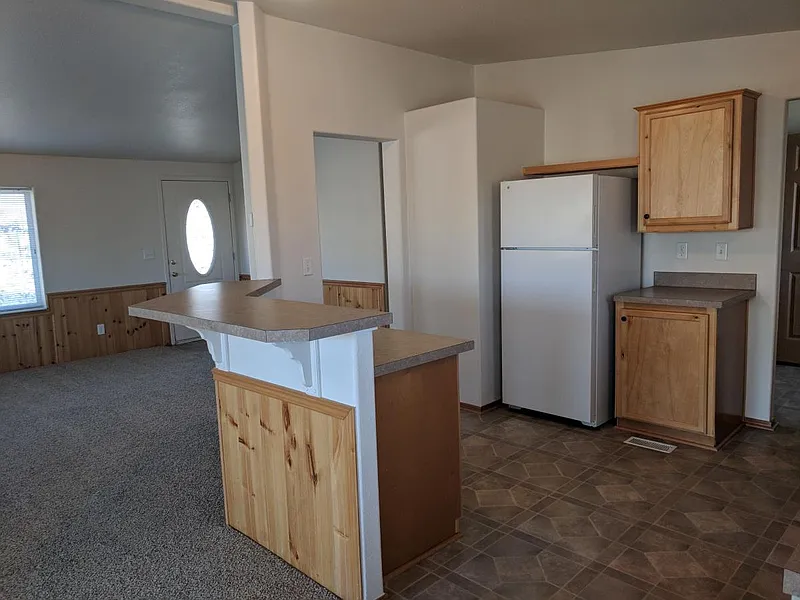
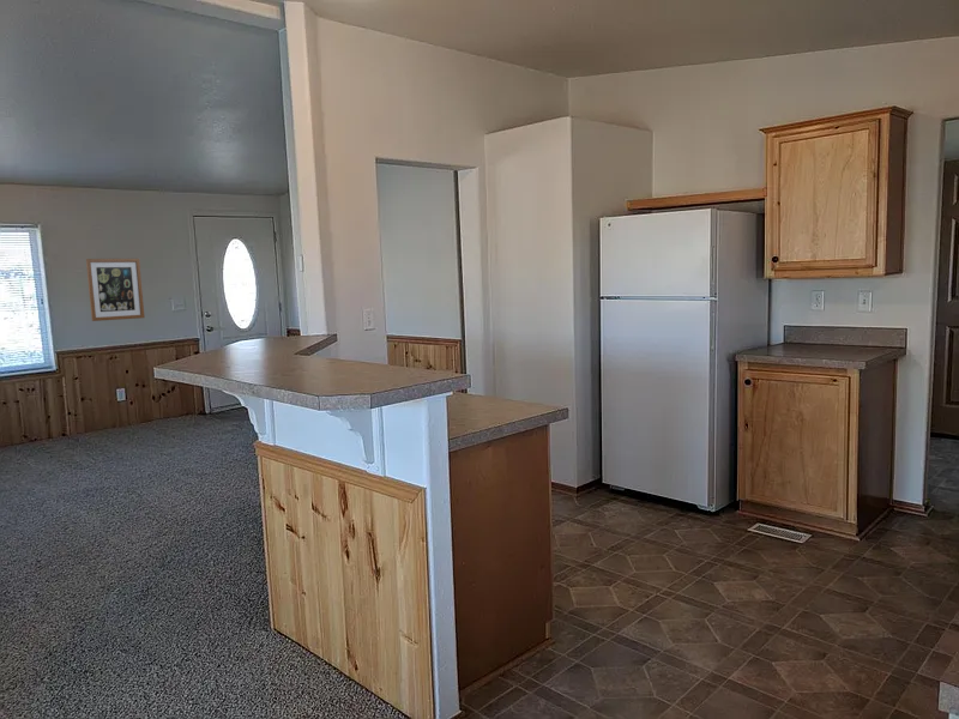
+ wall art [85,258,146,322]
